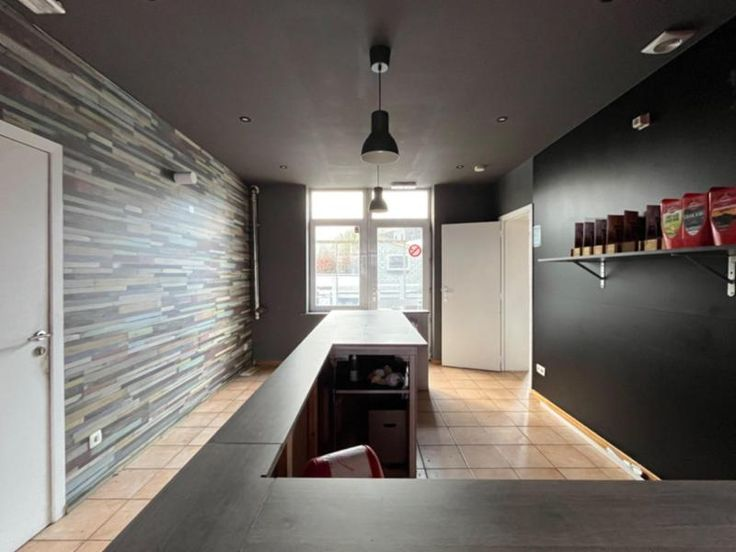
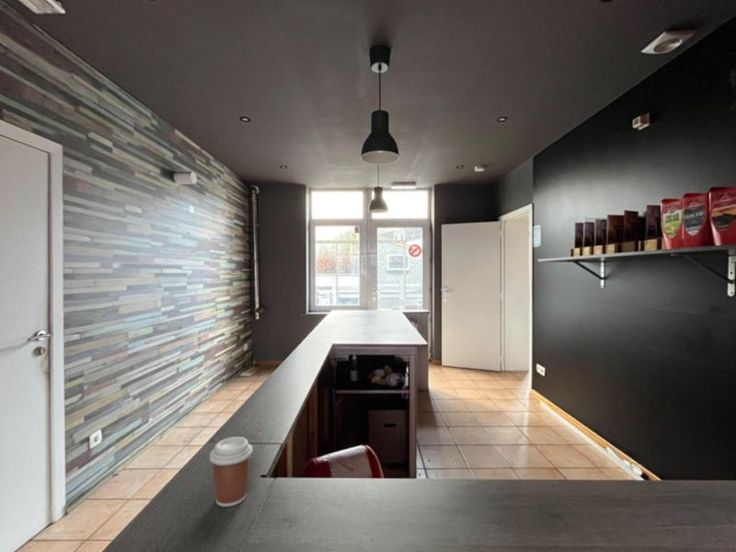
+ coffee cup [209,436,254,508]
